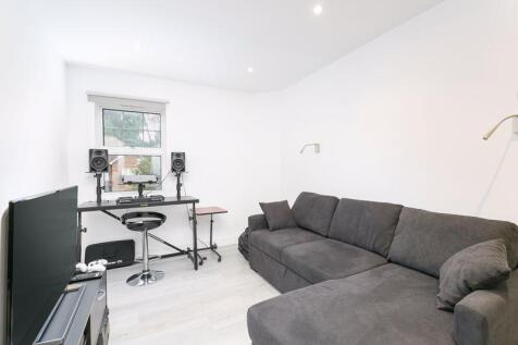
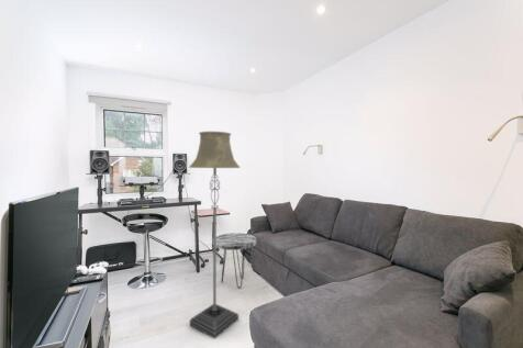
+ floor lamp [188,131,241,340]
+ side table [216,232,257,289]
